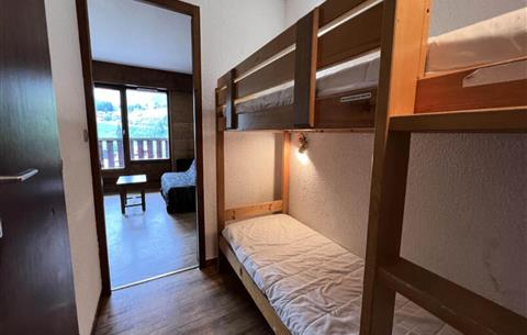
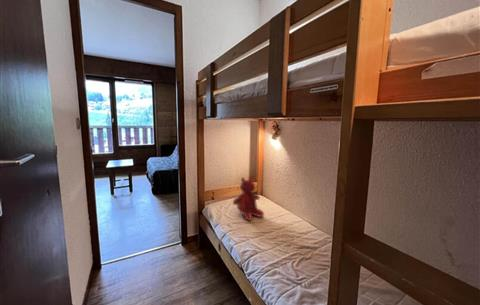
+ teddy bear [232,175,265,222]
